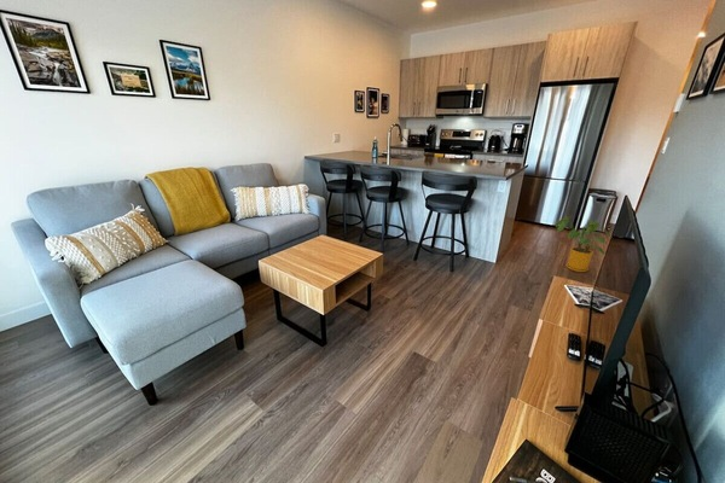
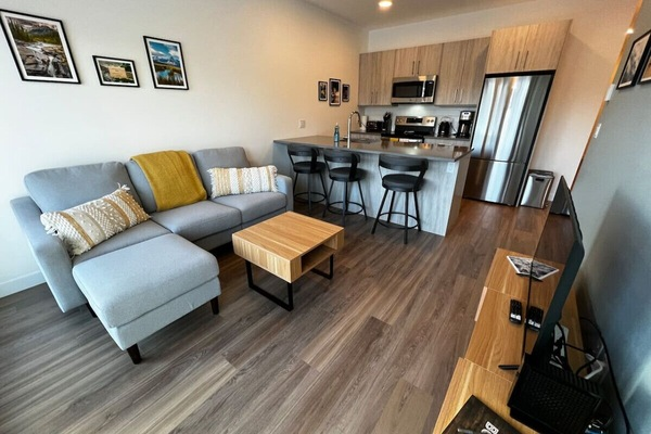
- house plant [555,215,611,273]
